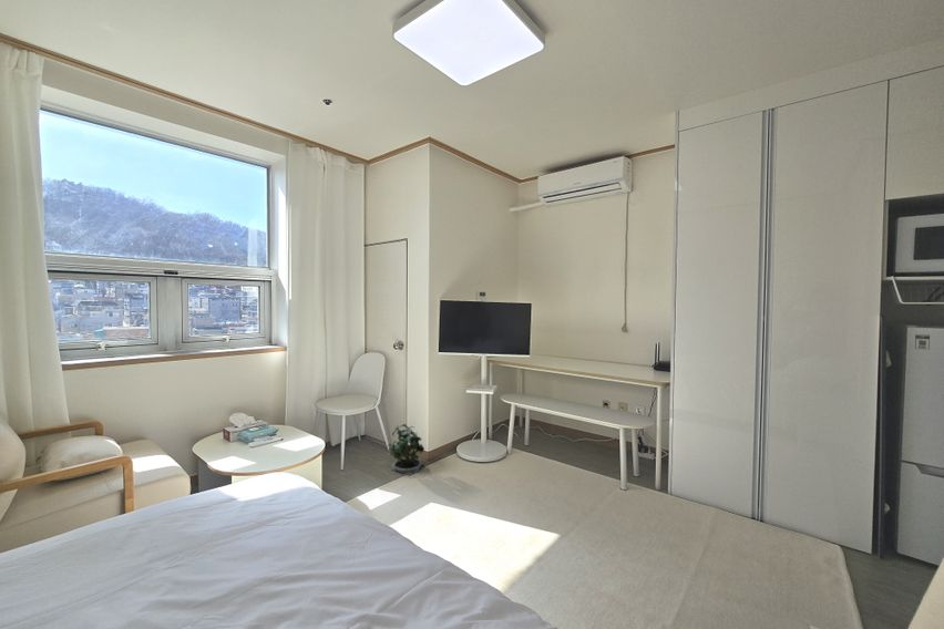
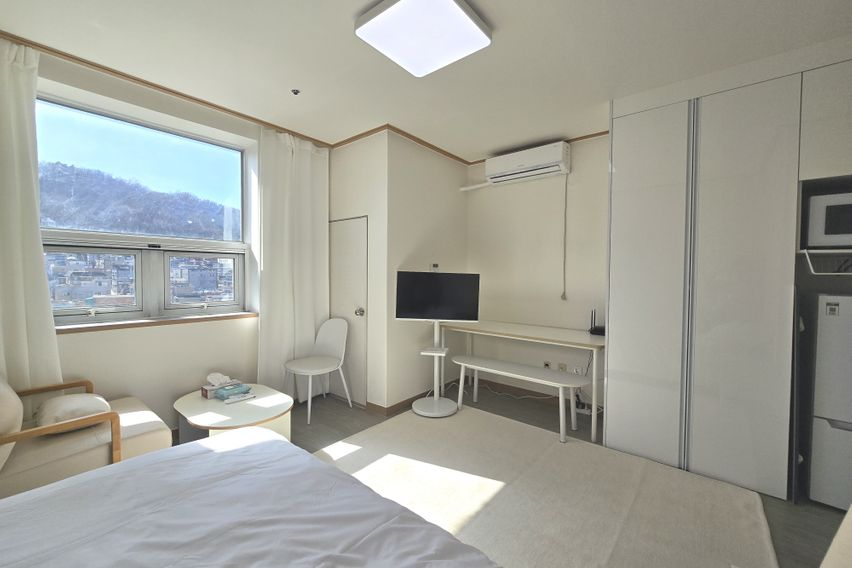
- potted plant [387,423,425,477]
